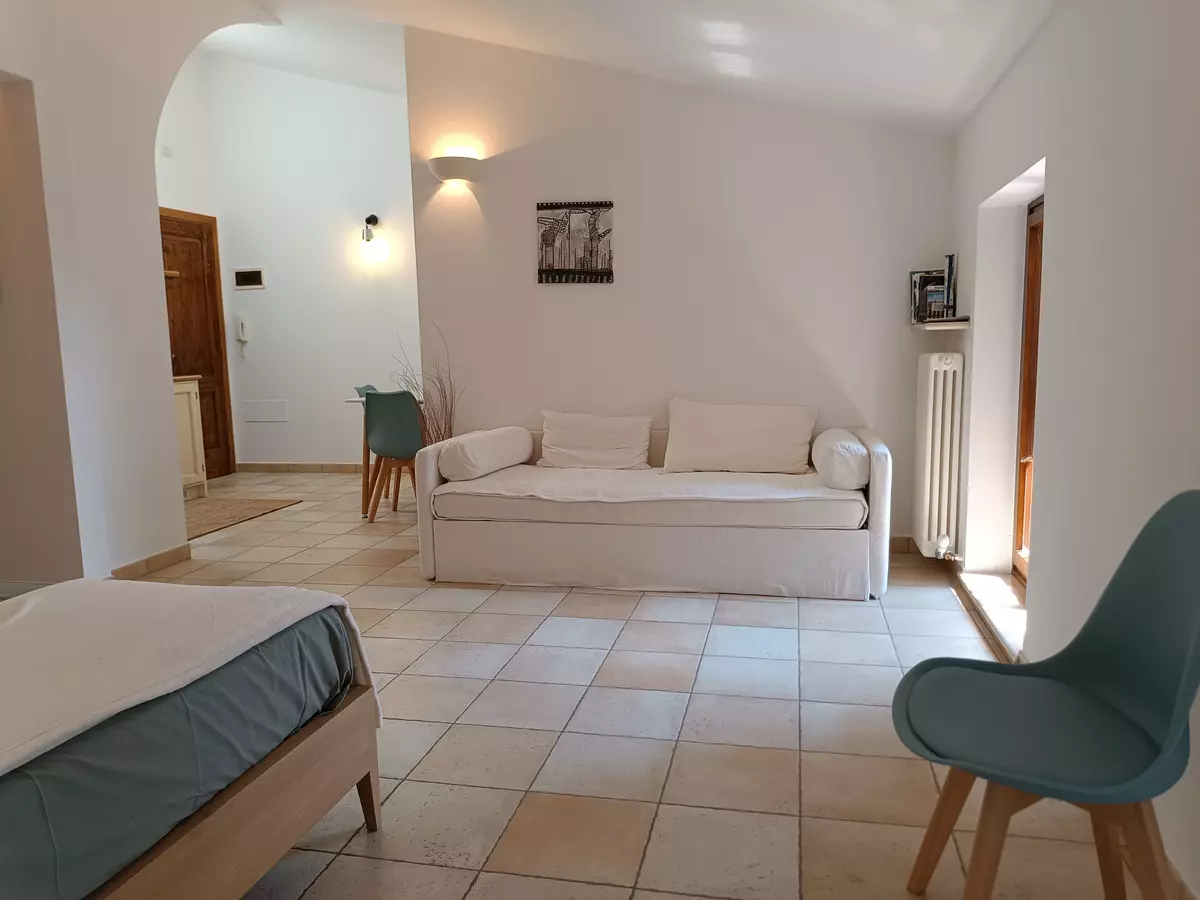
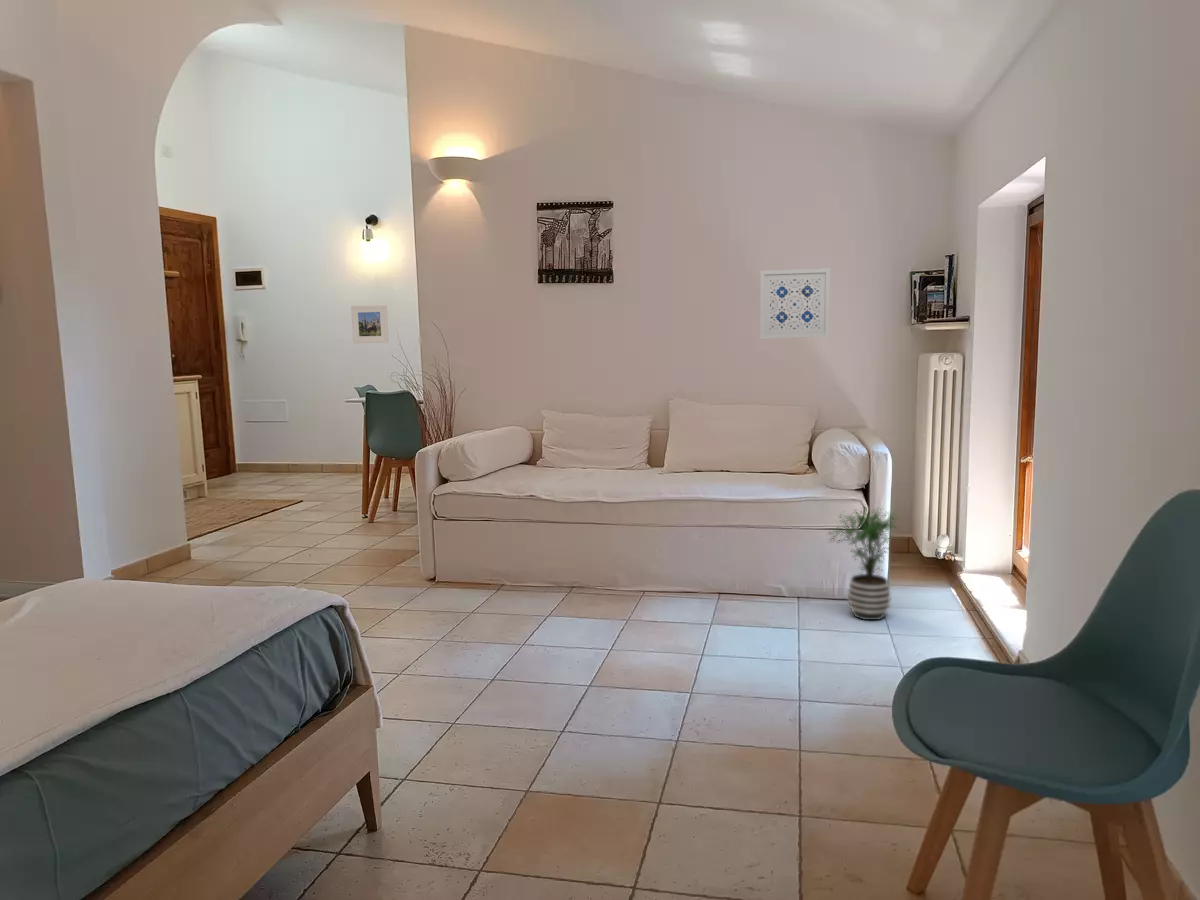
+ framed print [350,304,390,344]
+ potted plant [826,507,910,621]
+ wall art [759,267,831,340]
